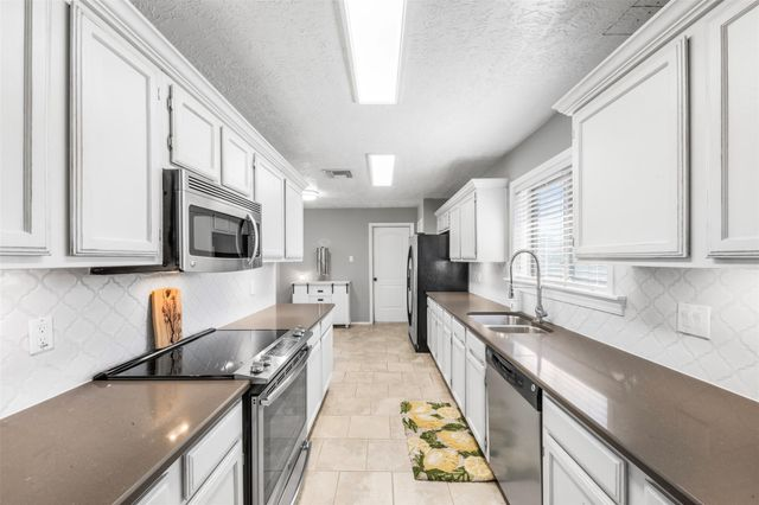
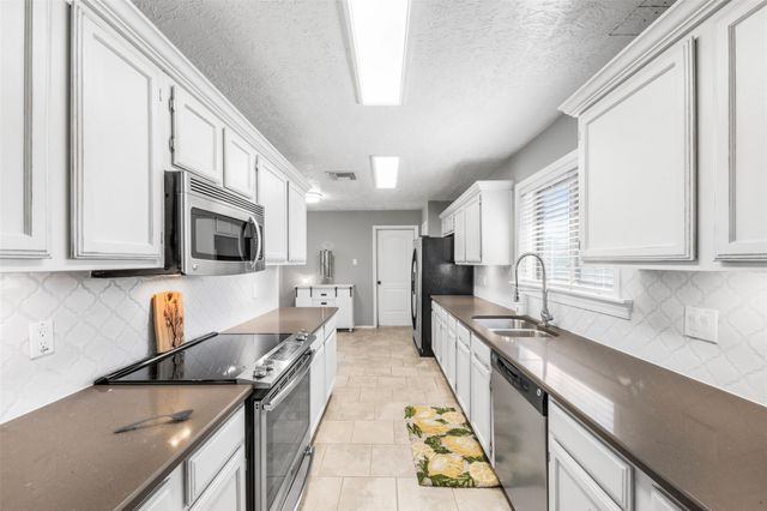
+ soupspoon [114,408,195,434]
